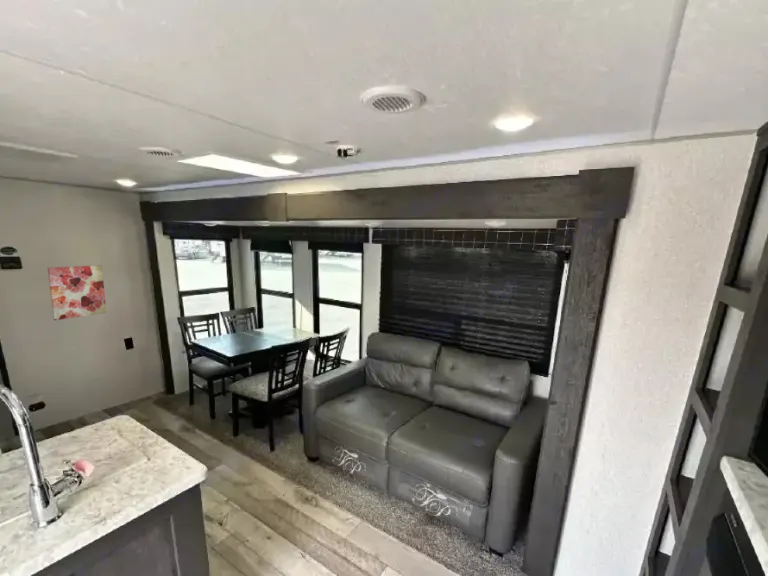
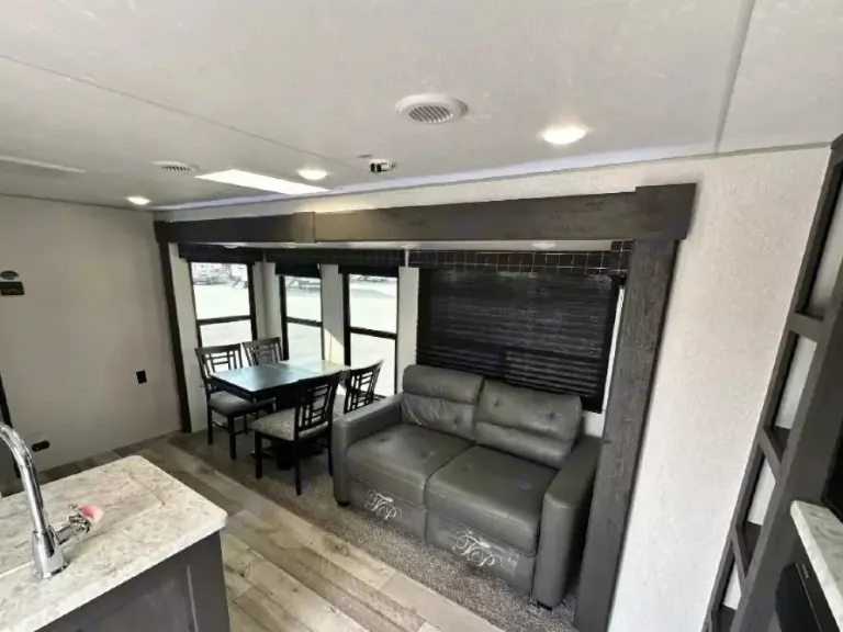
- wall art [47,264,107,321]
